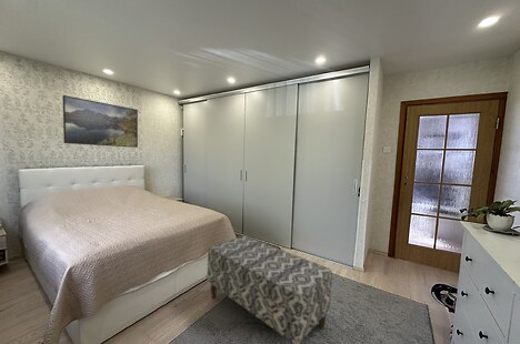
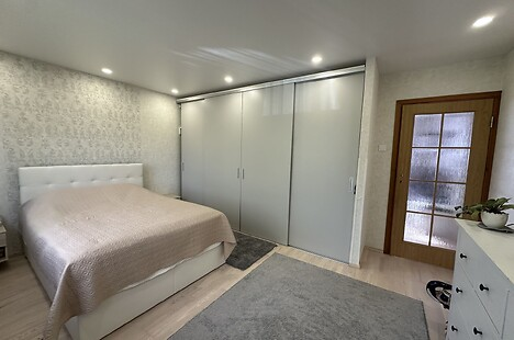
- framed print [62,94,139,149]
- bench [207,234,333,344]
